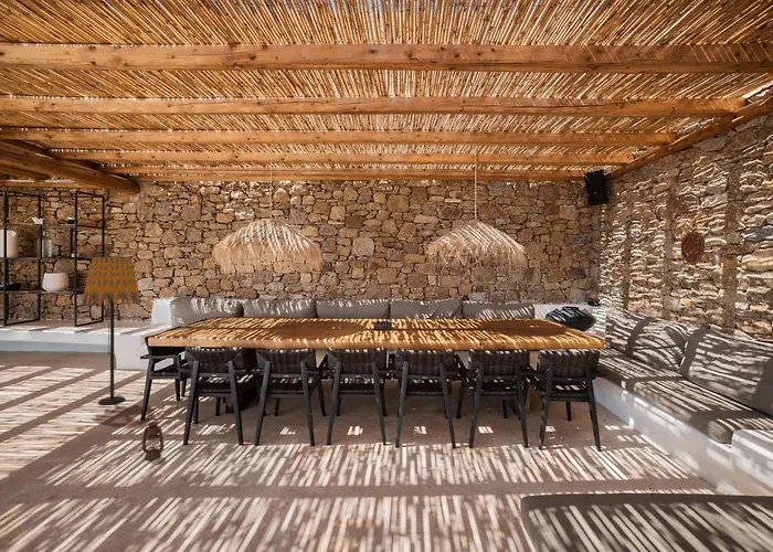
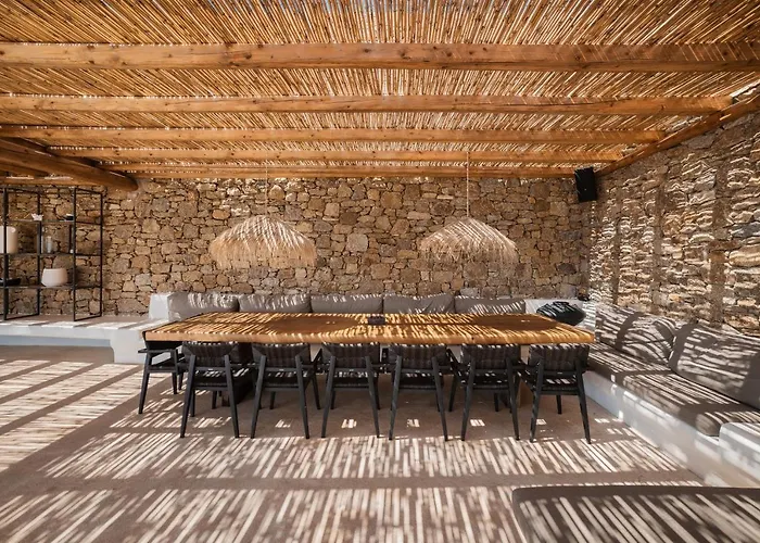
- floor lamp [81,256,142,406]
- decorative platter [680,231,706,265]
- lantern [141,410,165,461]
